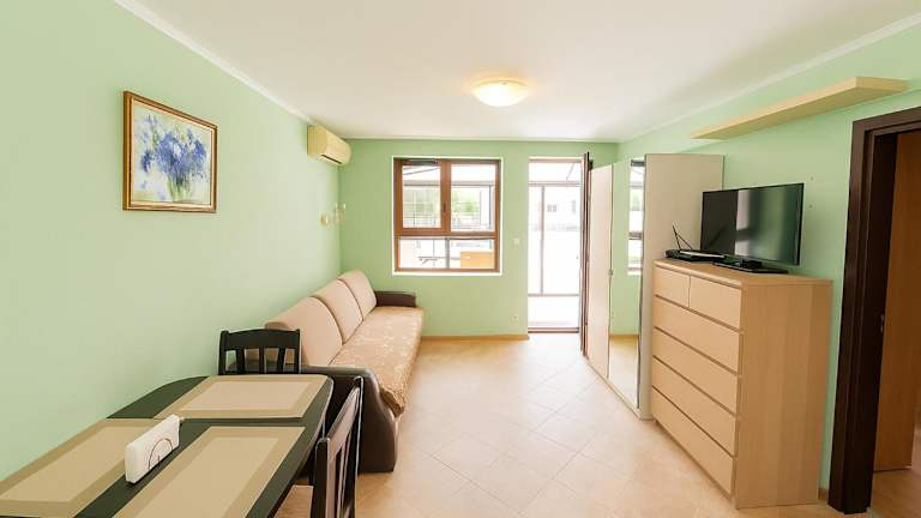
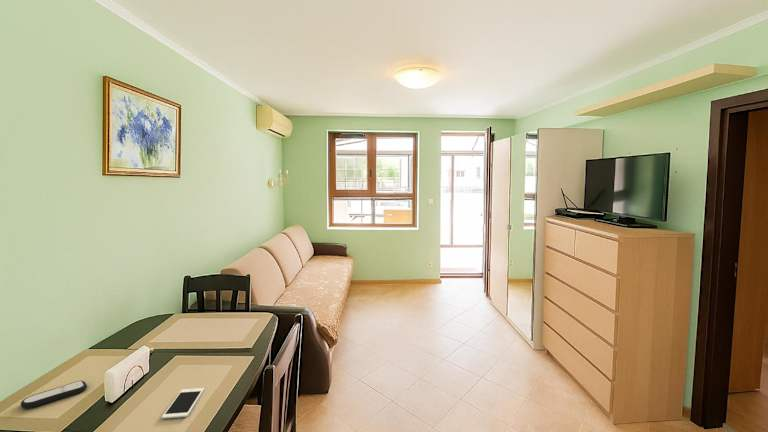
+ cell phone [161,387,205,420]
+ remote control [20,380,88,409]
